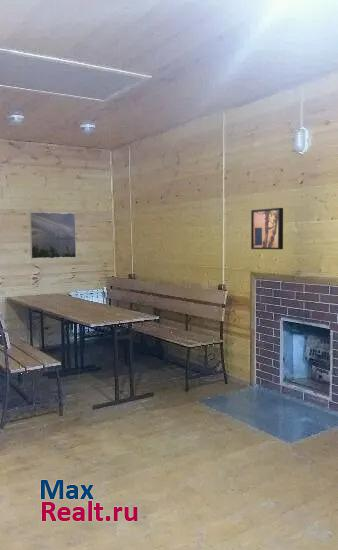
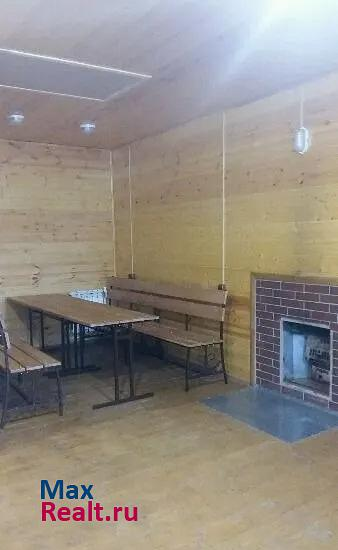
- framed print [29,210,77,260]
- wall art [250,207,284,250]
